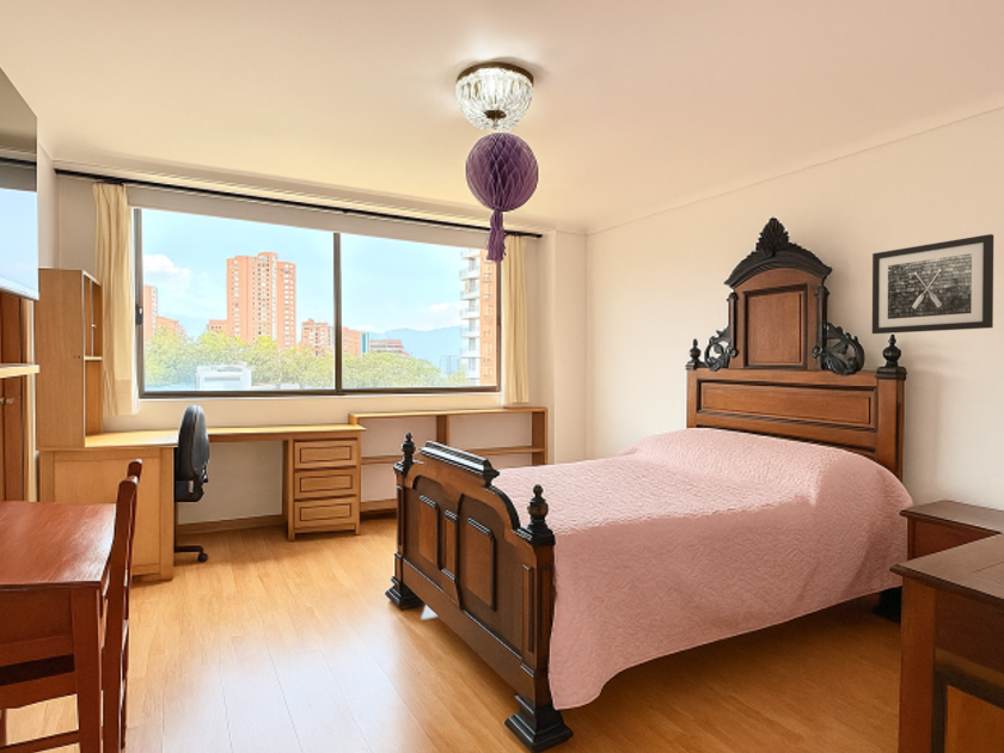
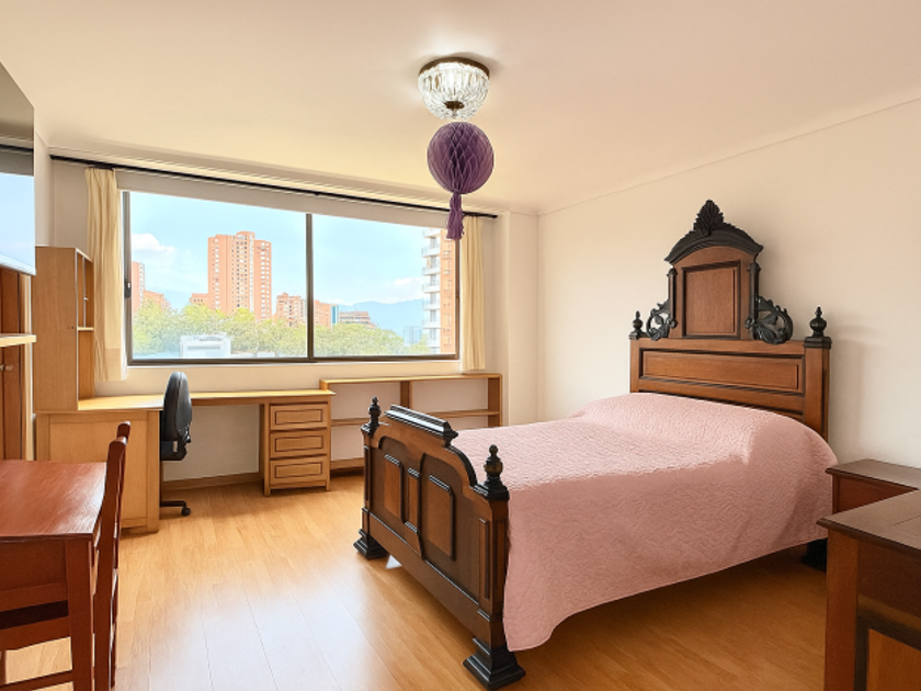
- wall art [871,233,994,335]
